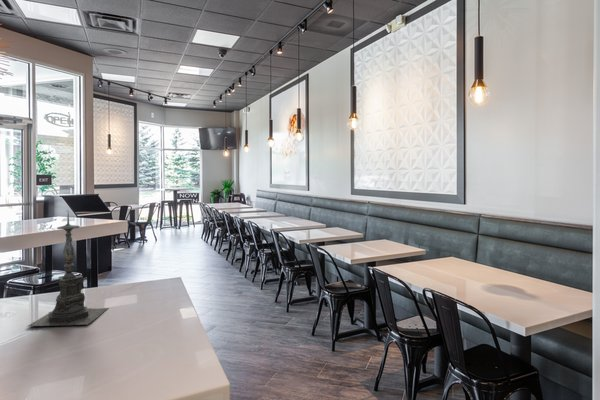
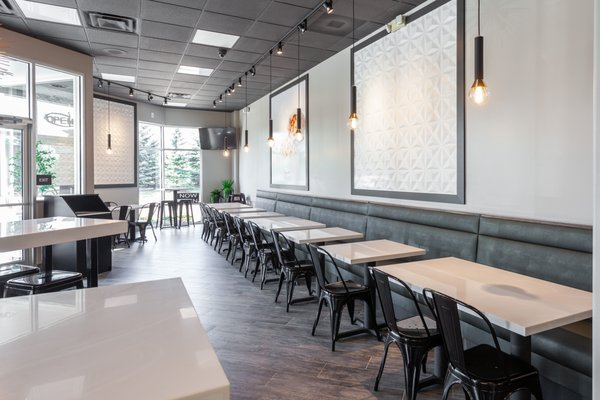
- candle holder [25,211,109,328]
